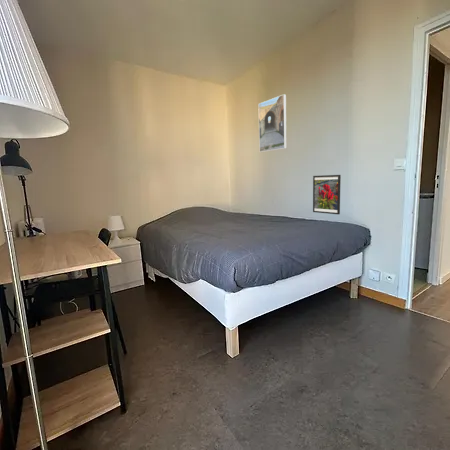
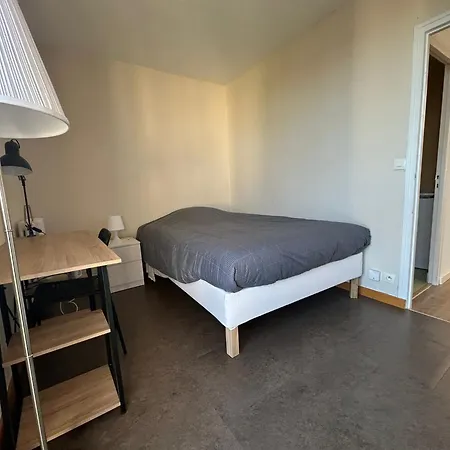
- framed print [257,93,287,153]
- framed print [312,174,342,215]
